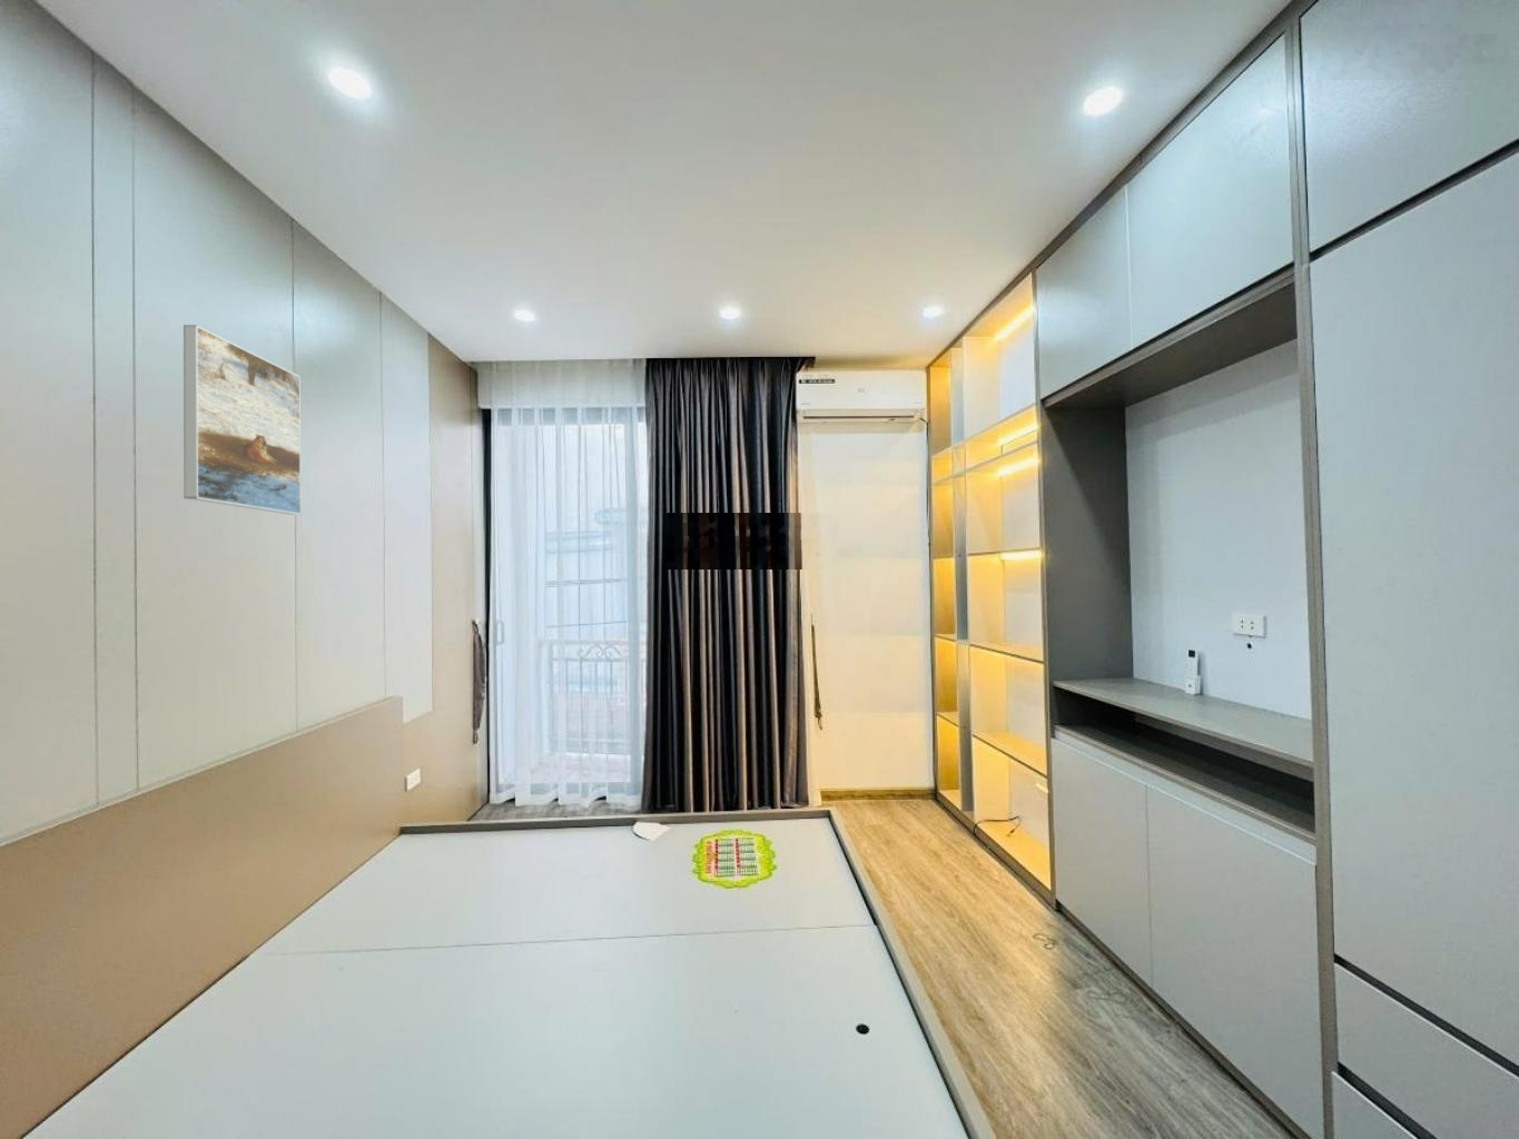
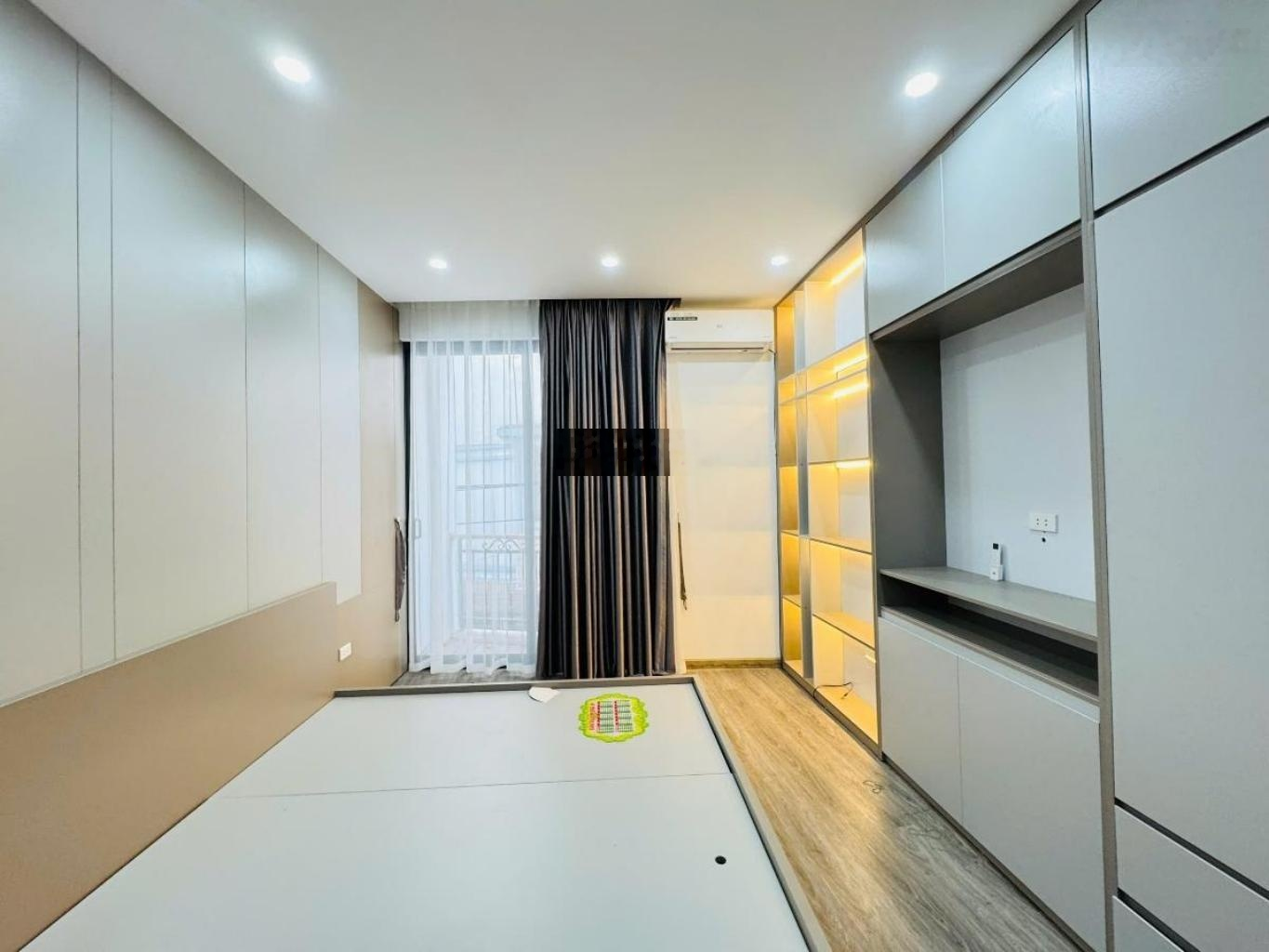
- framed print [182,324,303,516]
